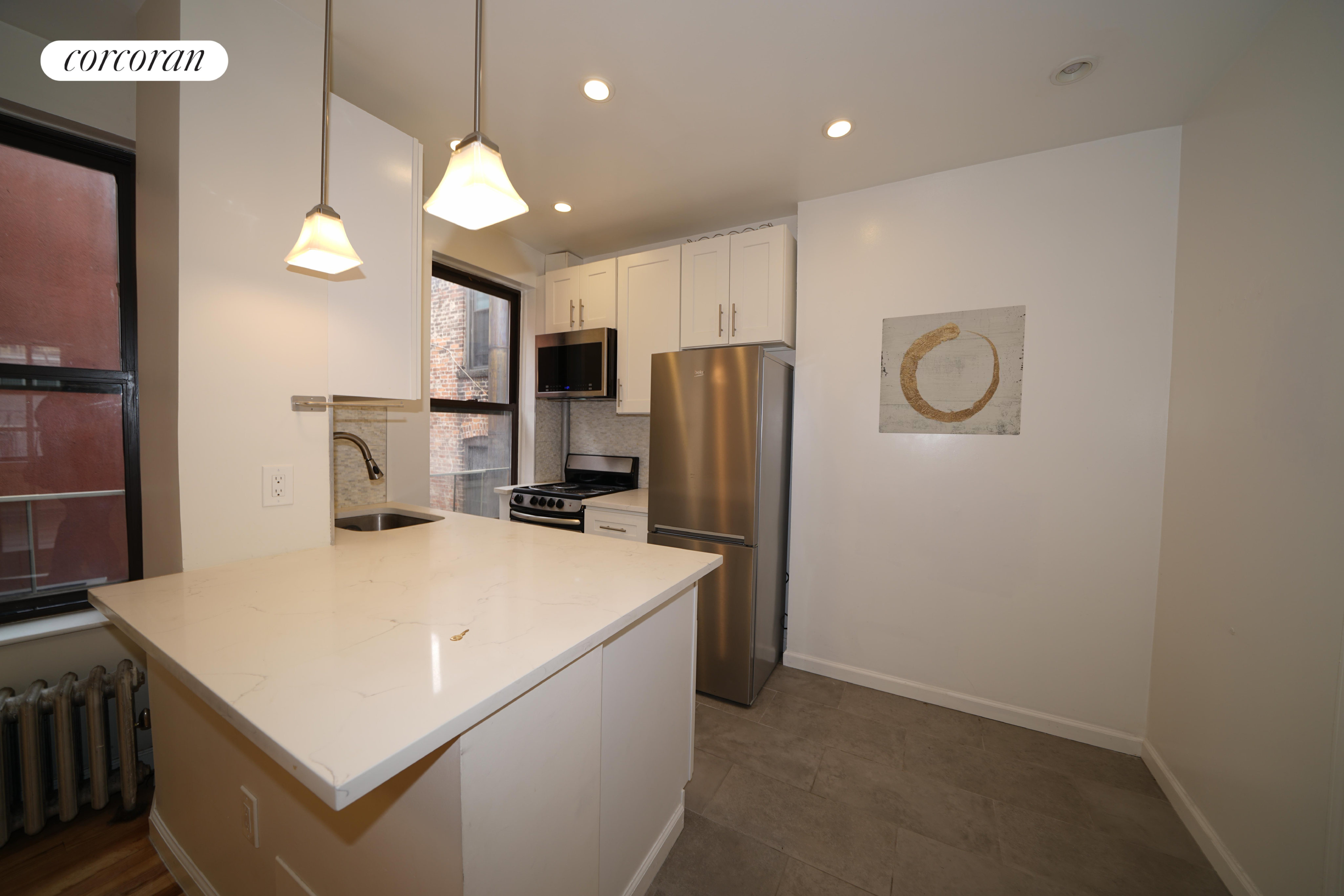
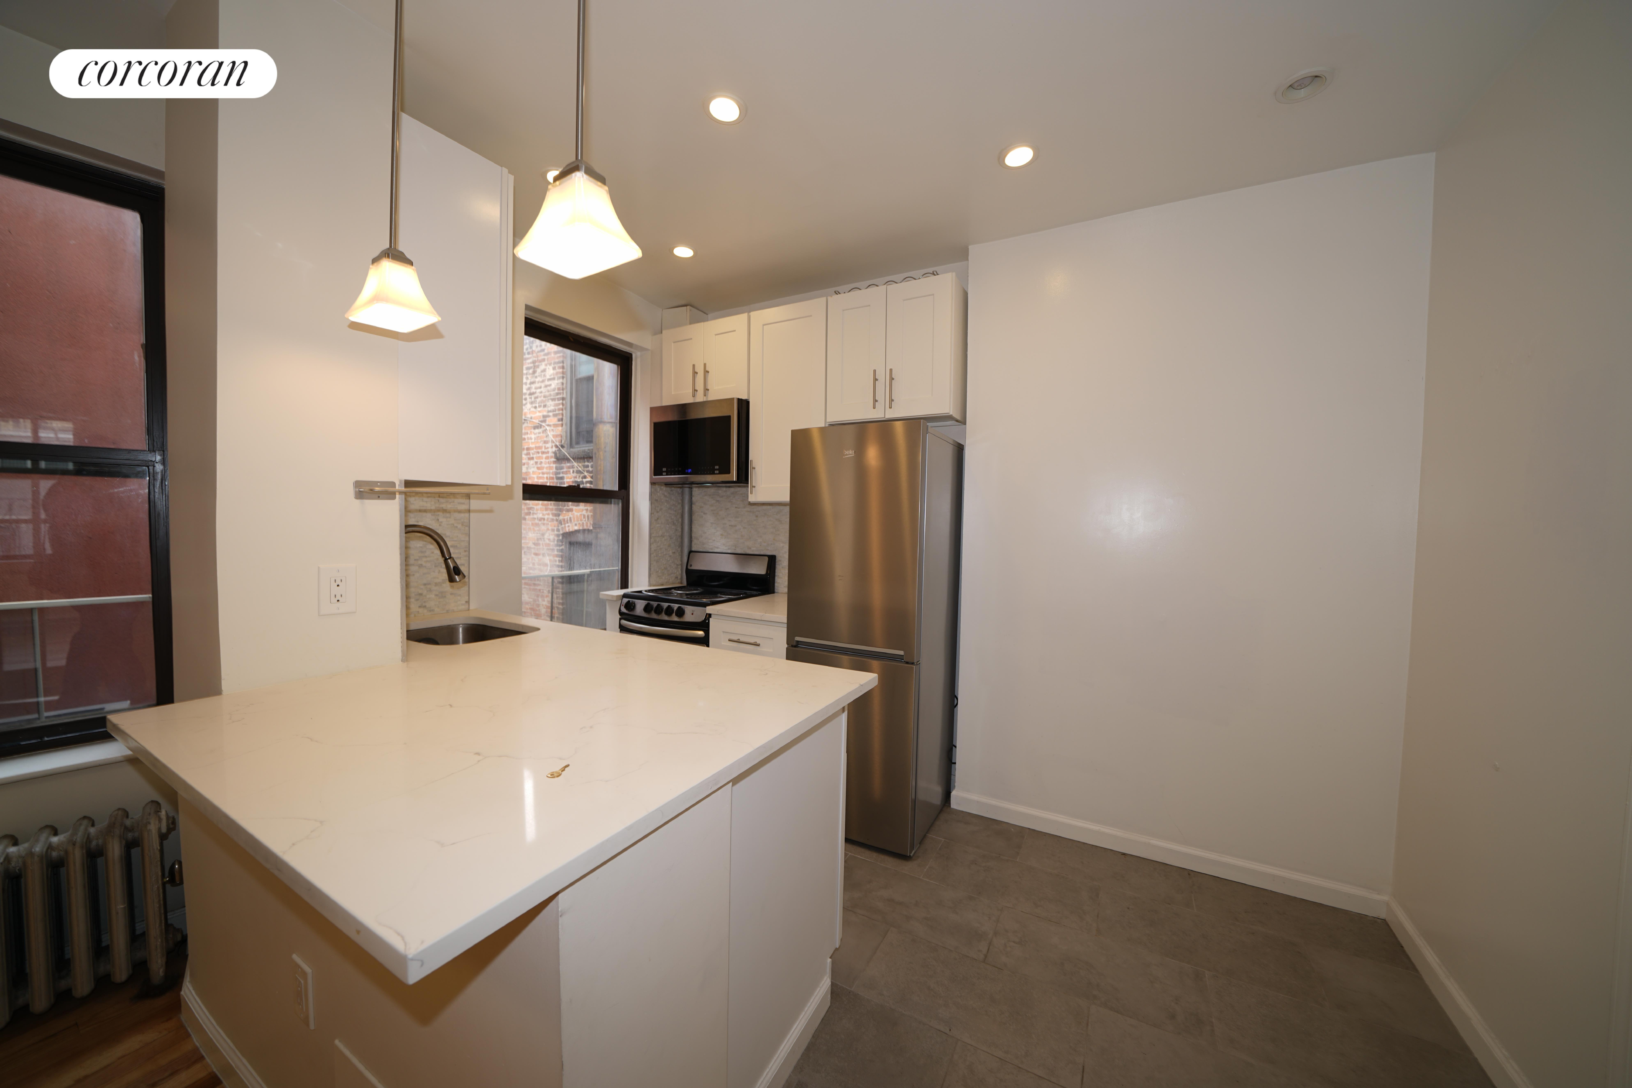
- wall art [878,305,1026,436]
